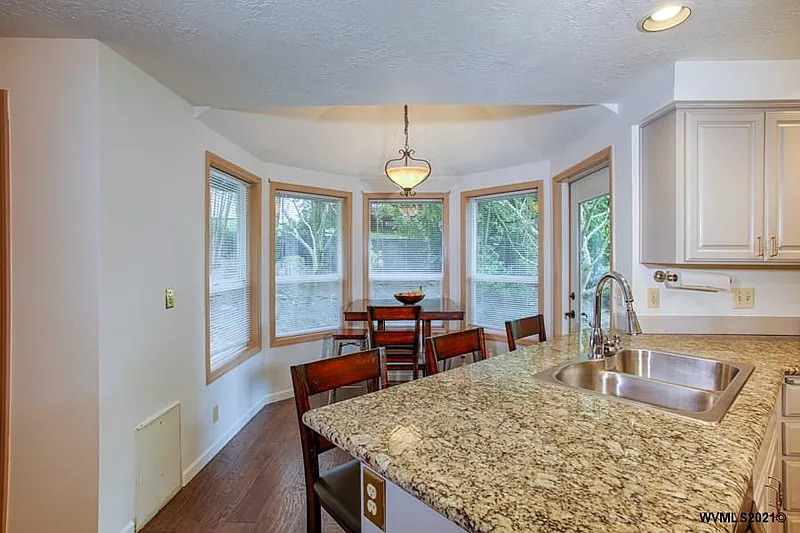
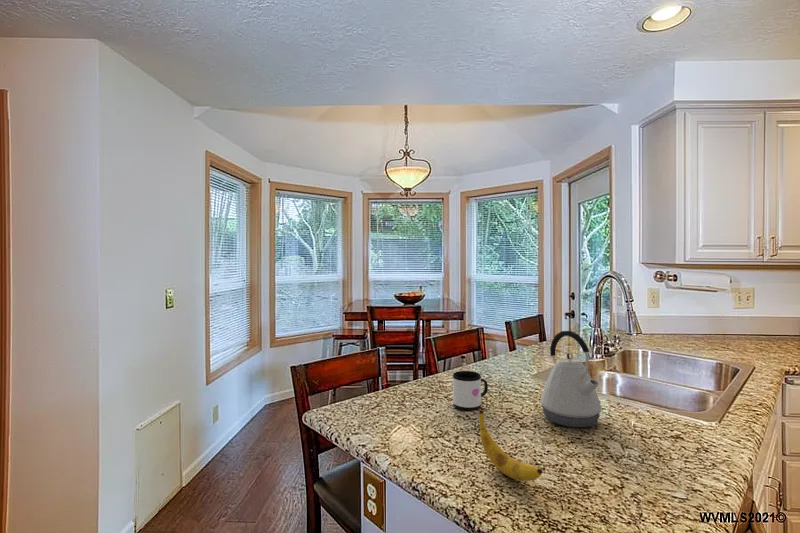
+ kettle [539,330,602,428]
+ mug [452,370,489,411]
+ banana [478,409,543,482]
